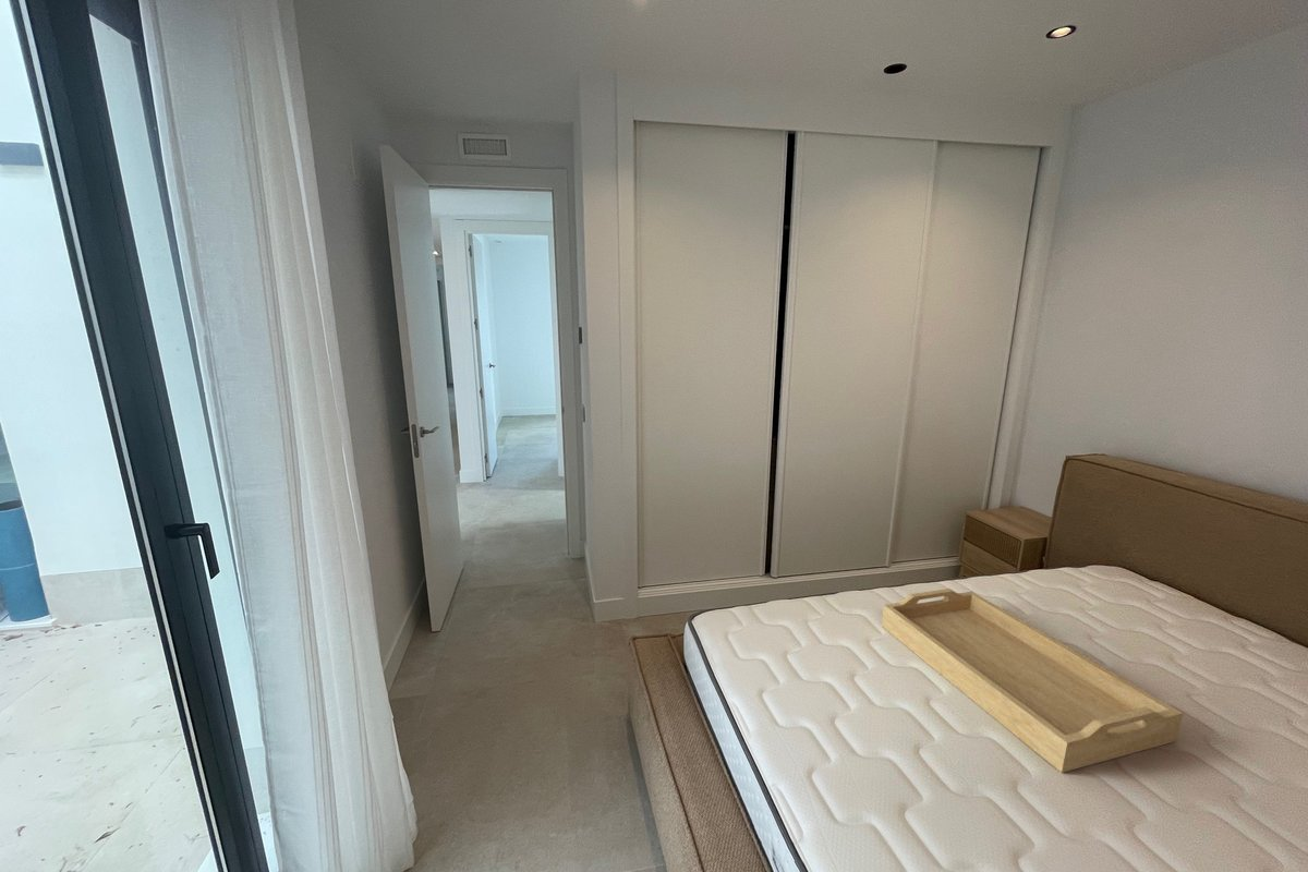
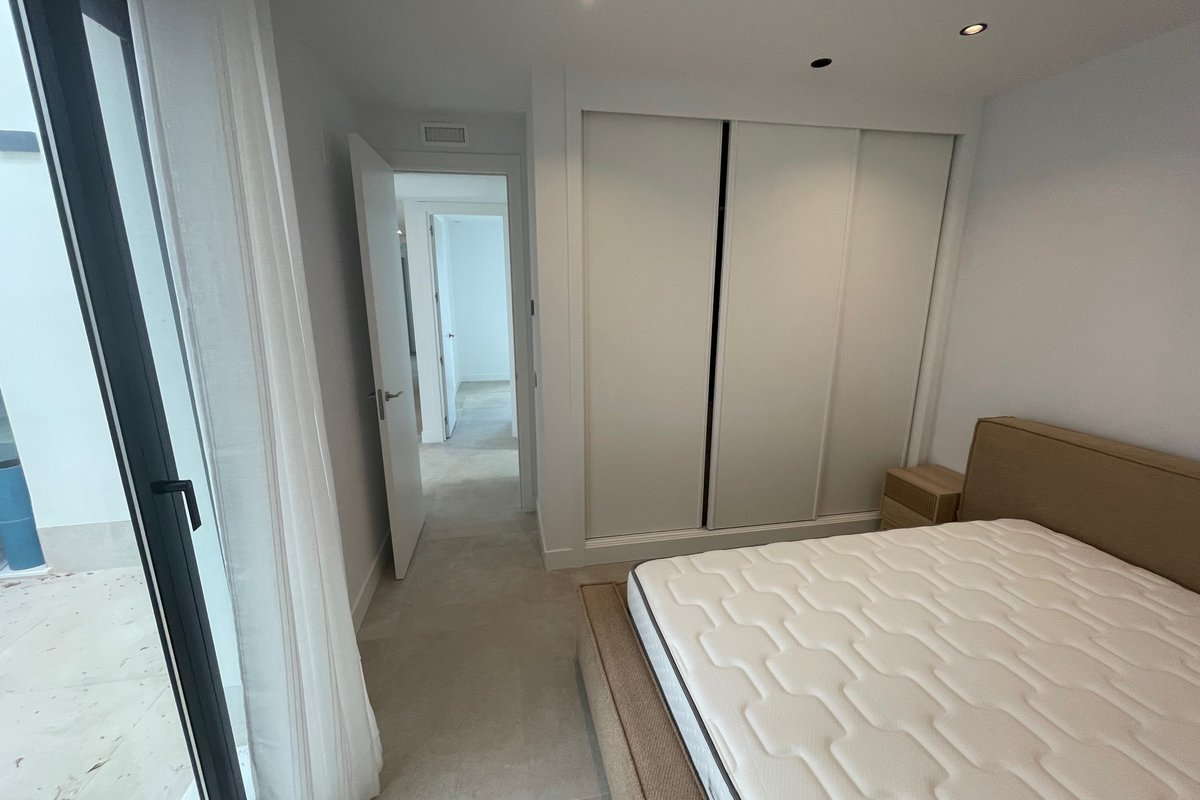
- serving tray [881,588,1184,774]
